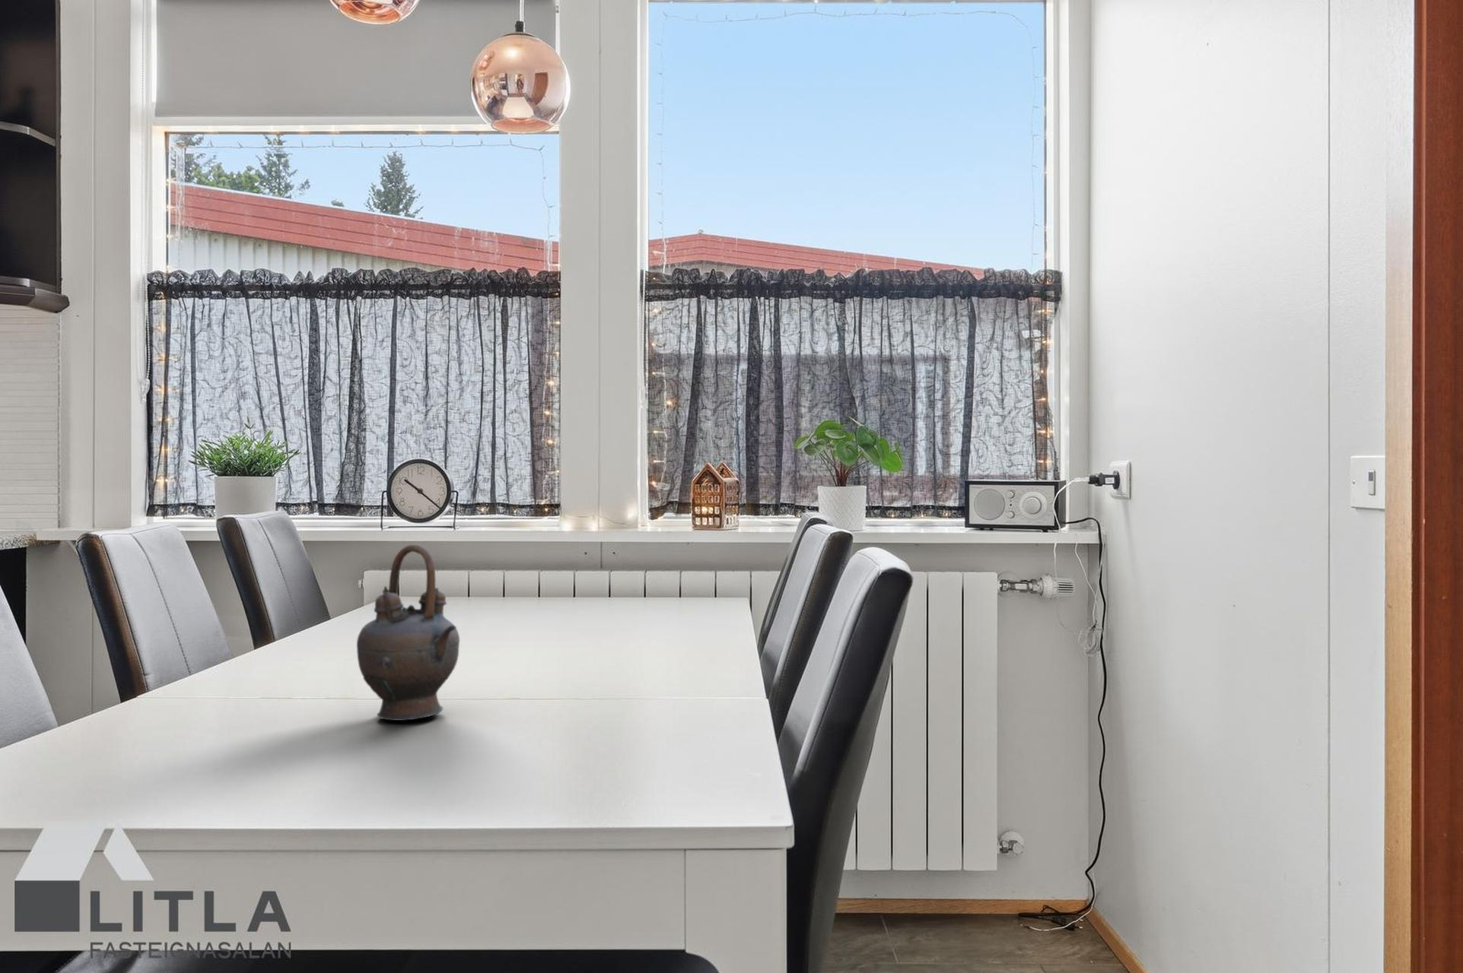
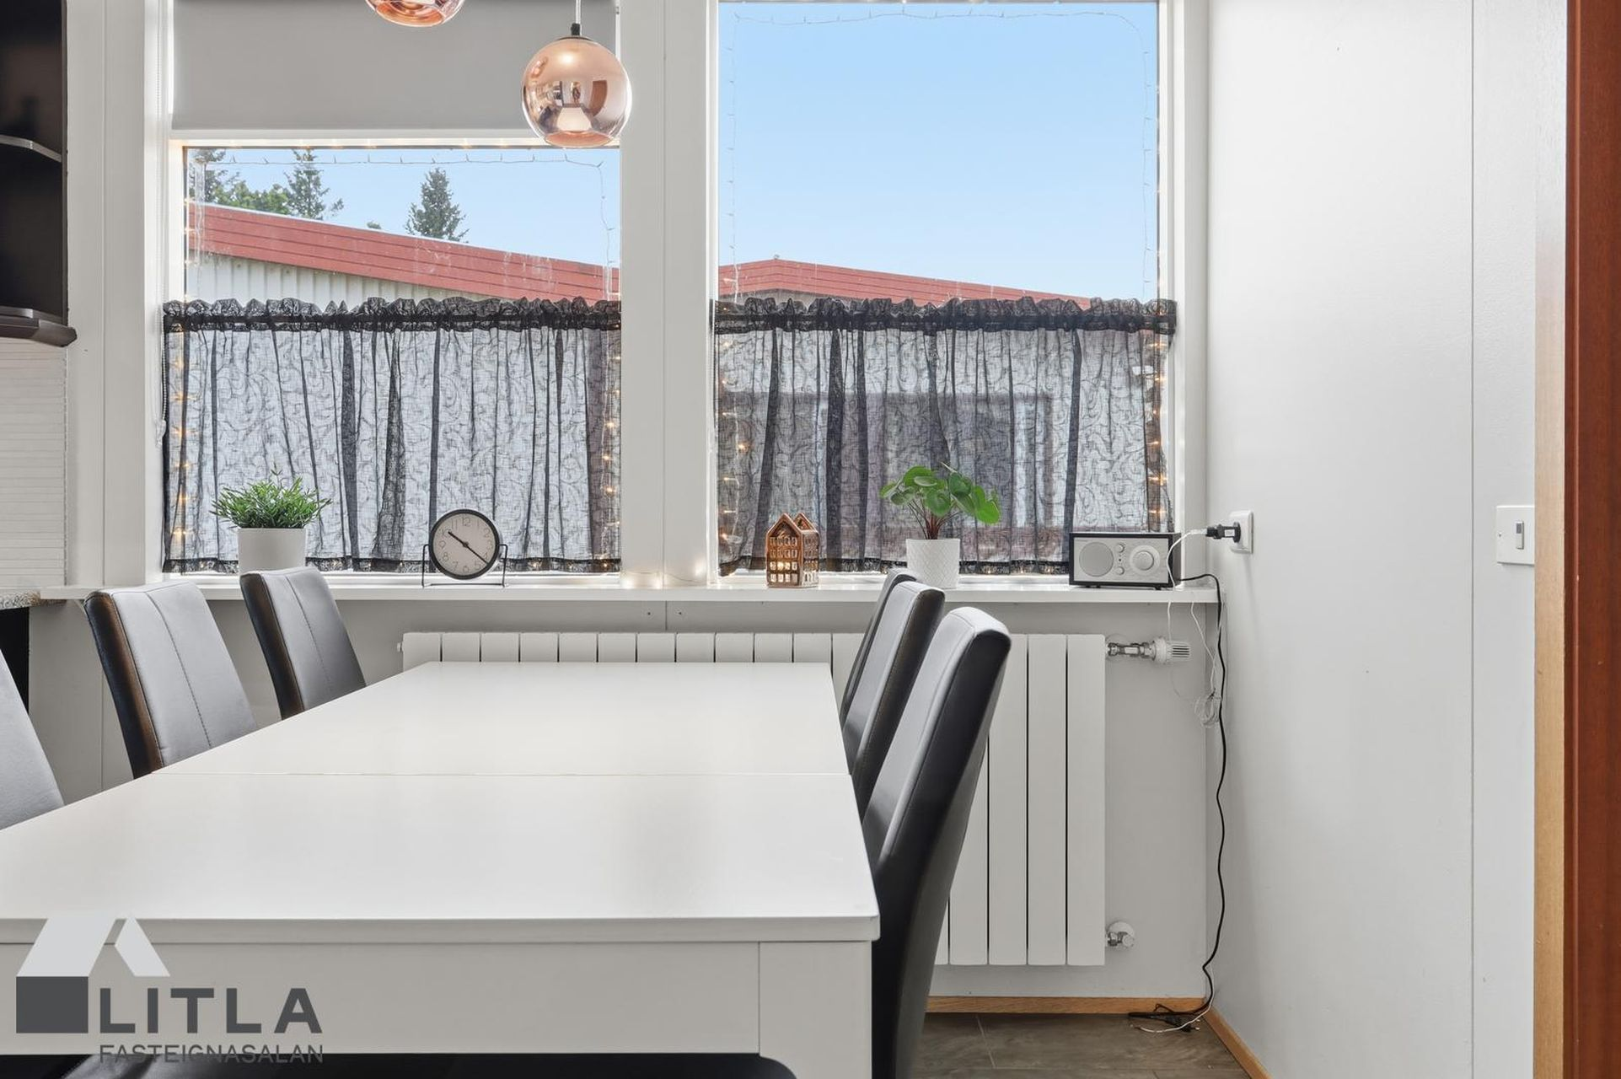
- teapot [357,543,460,721]
